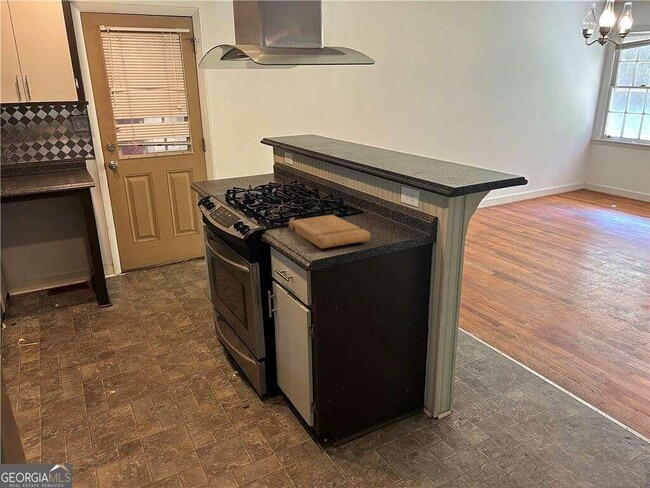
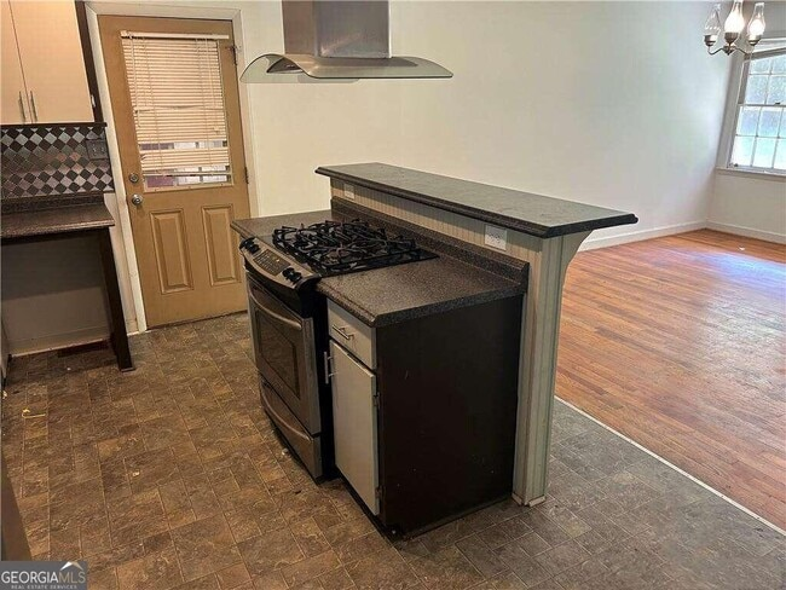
- cutting board [288,214,371,249]
